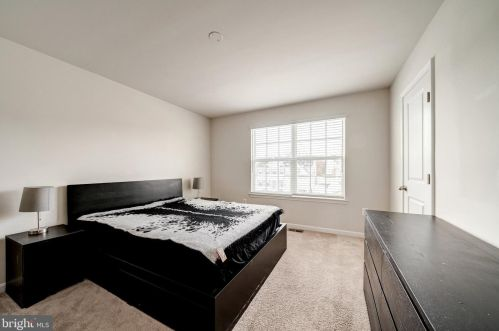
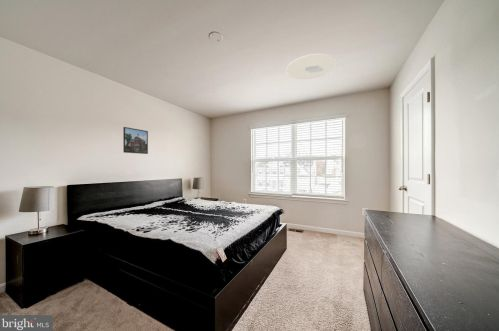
+ ceiling light [285,53,338,80]
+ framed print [122,126,149,155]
